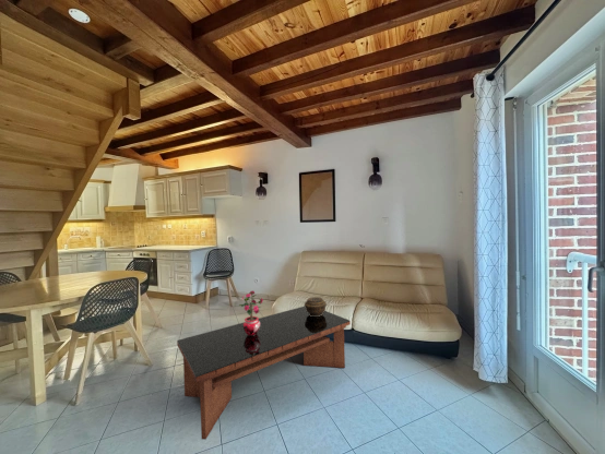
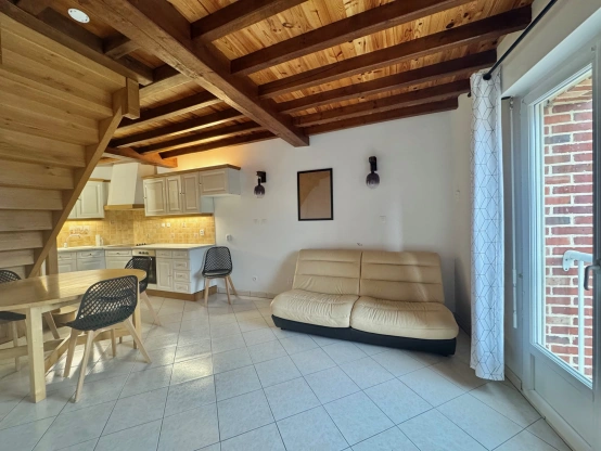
- potted plant [238,290,264,336]
- coffee table [176,306,352,441]
- decorative container [304,296,328,316]
